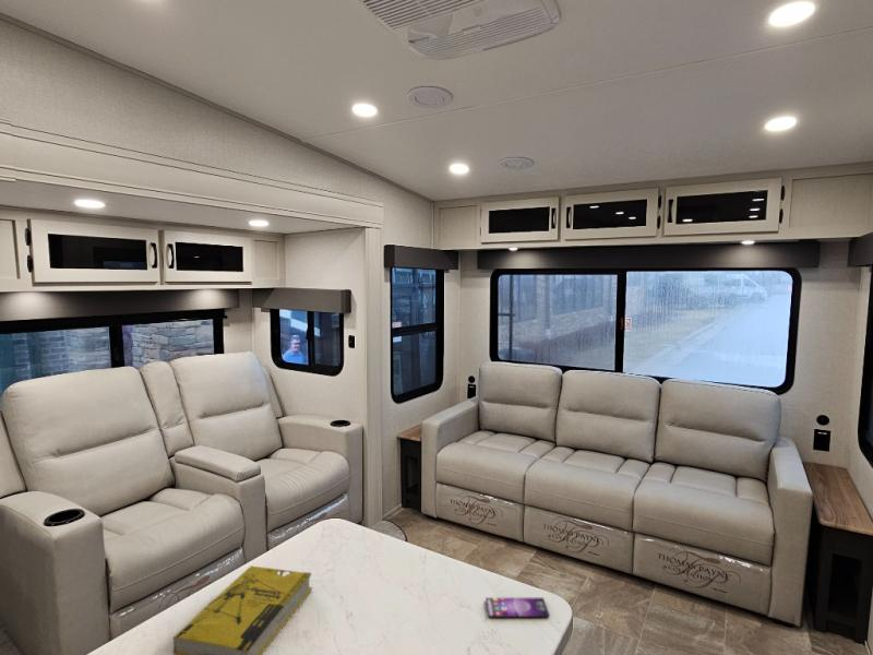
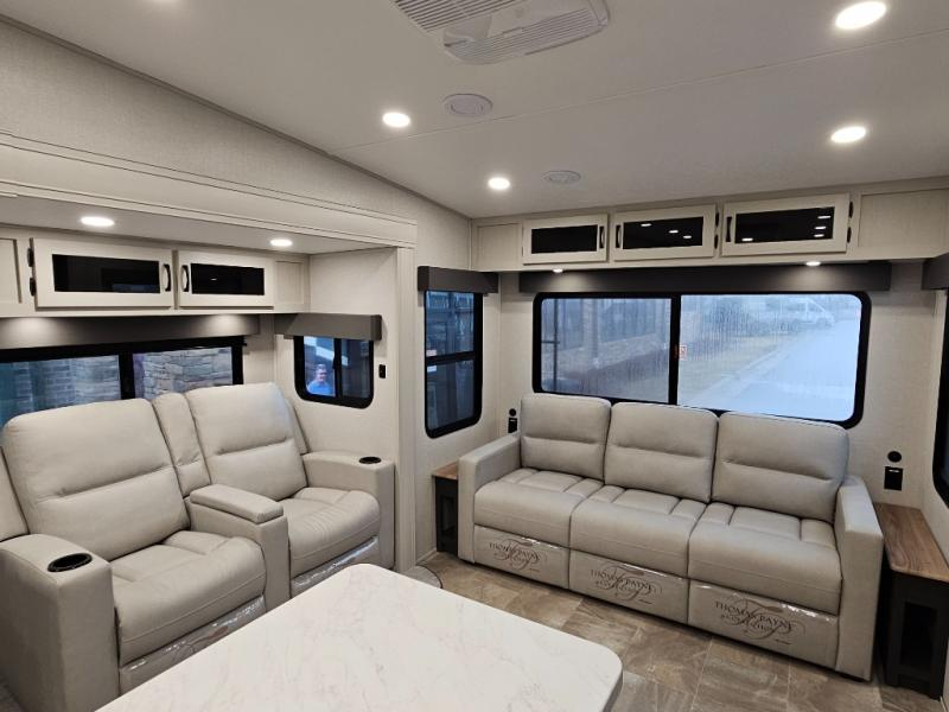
- book [171,564,313,655]
- smartphone [485,597,550,618]
